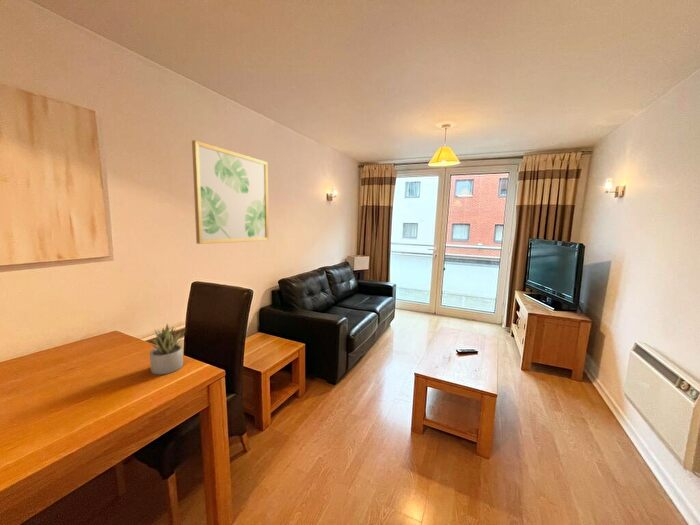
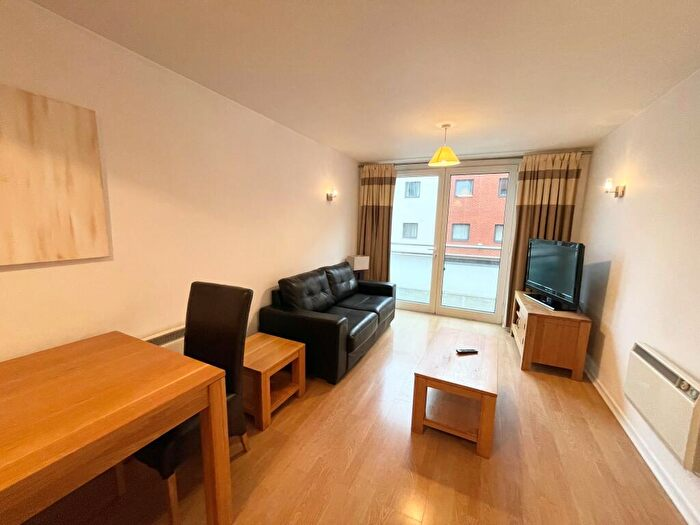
- wall art [191,139,270,245]
- succulent plant [149,323,184,376]
